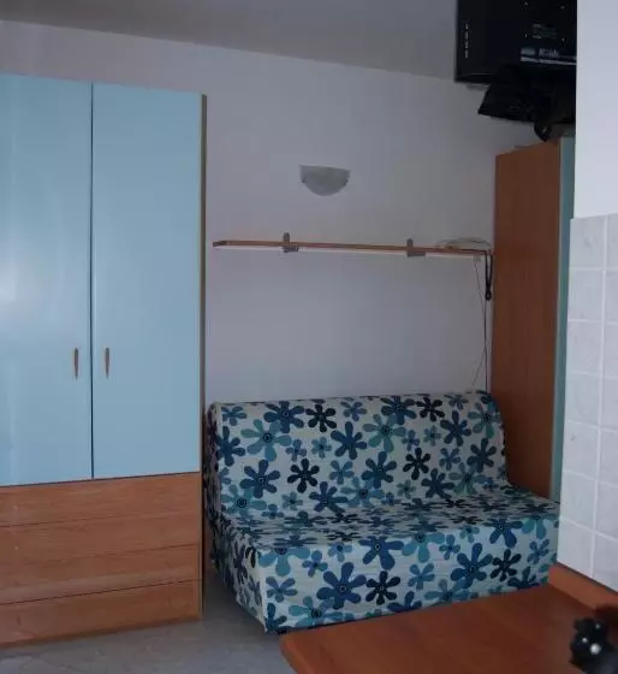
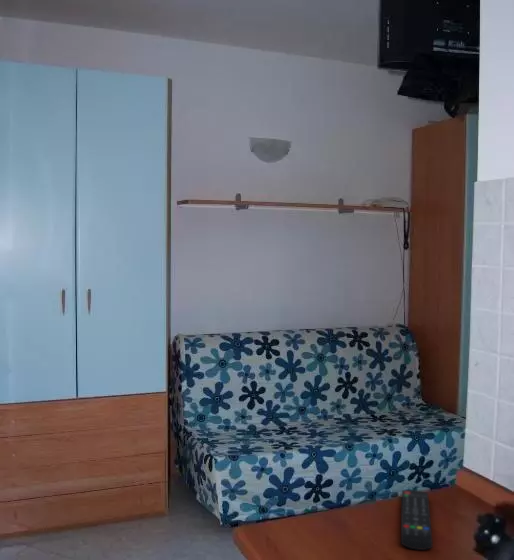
+ remote control [400,489,434,551]
